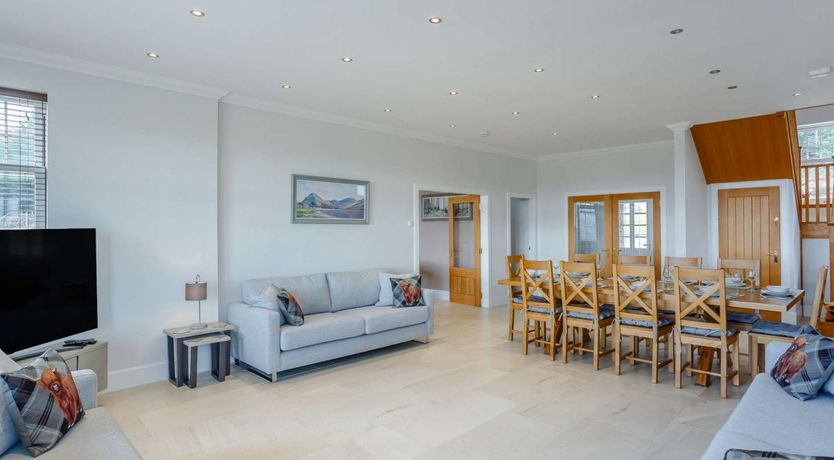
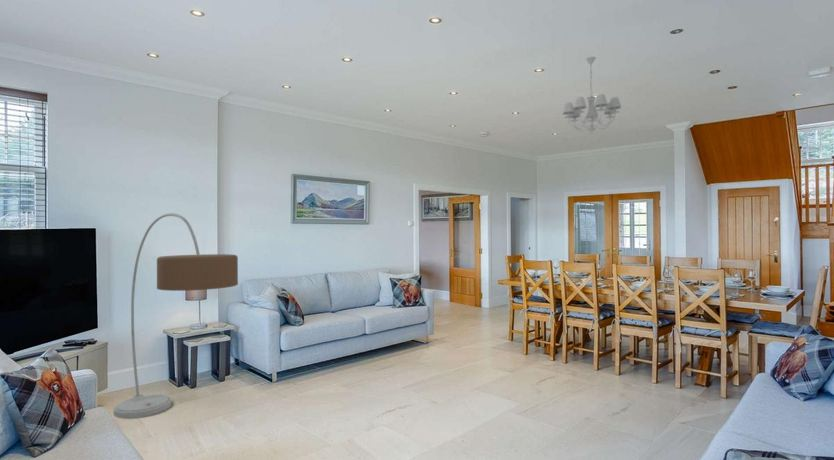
+ chandelier [562,56,622,135]
+ floor lamp [113,212,239,420]
